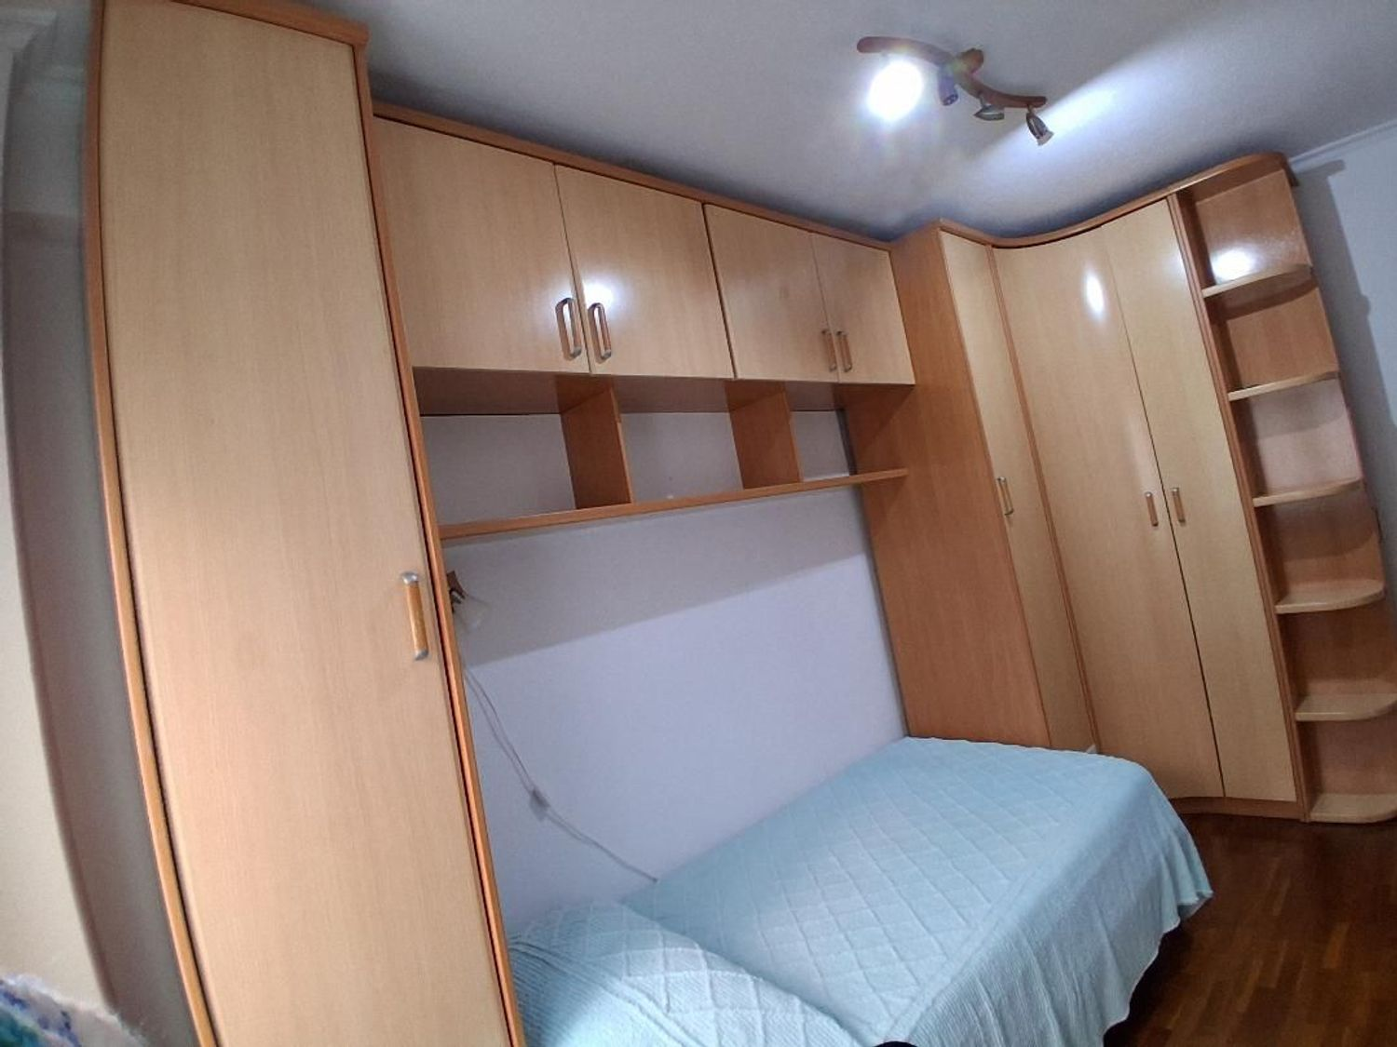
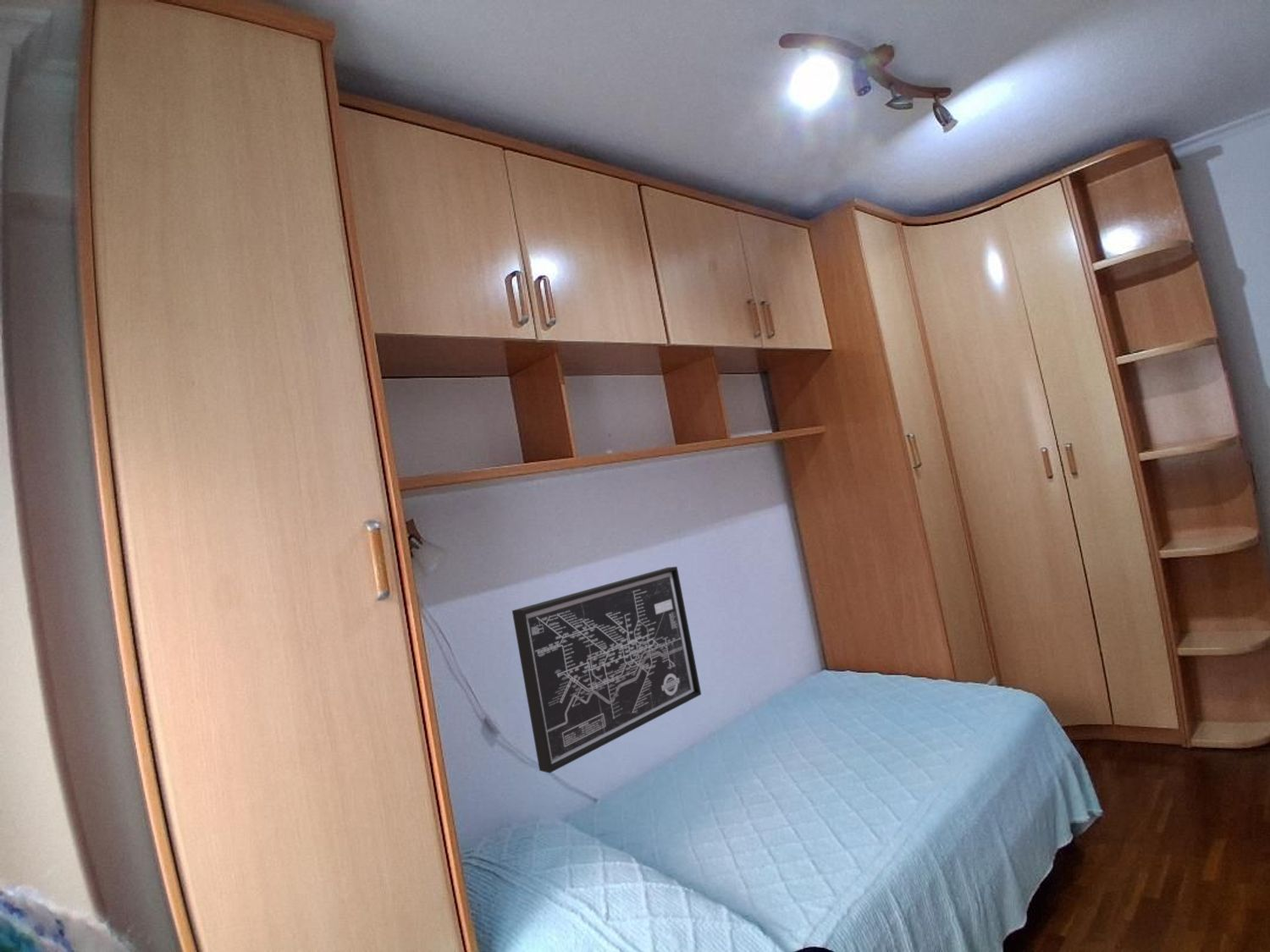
+ wall art [511,566,702,774]
